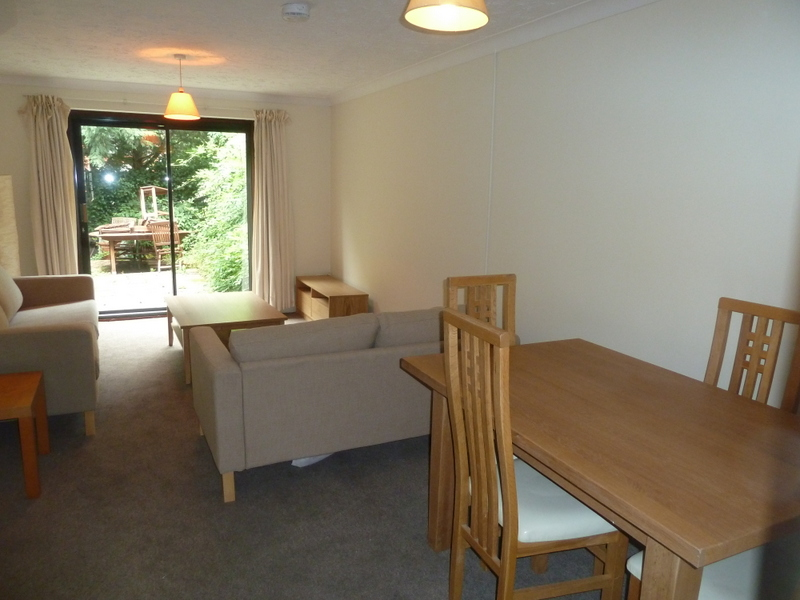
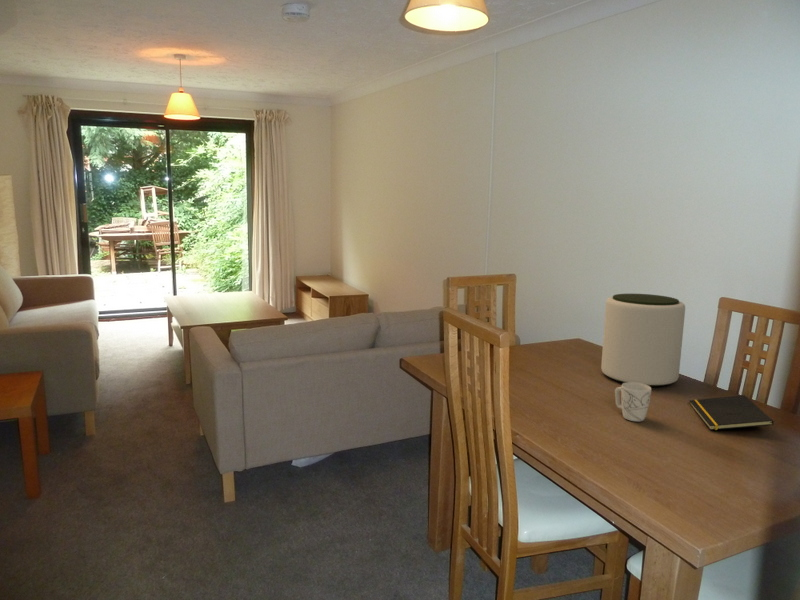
+ notepad [689,394,775,431]
+ plant pot [600,293,686,387]
+ mug [614,382,652,422]
